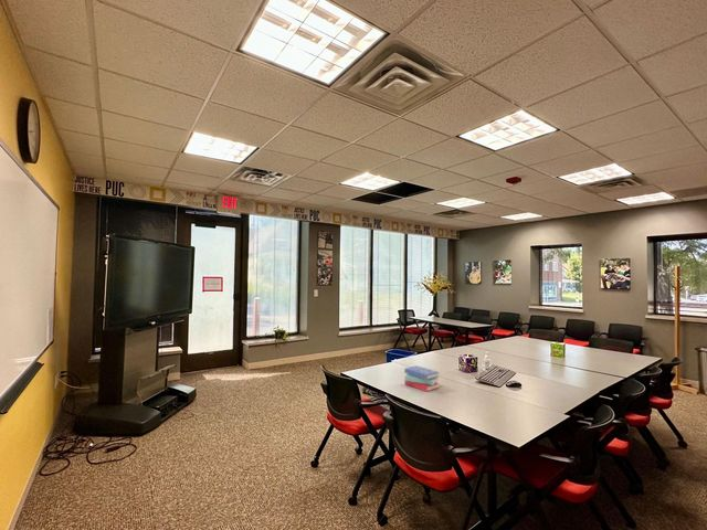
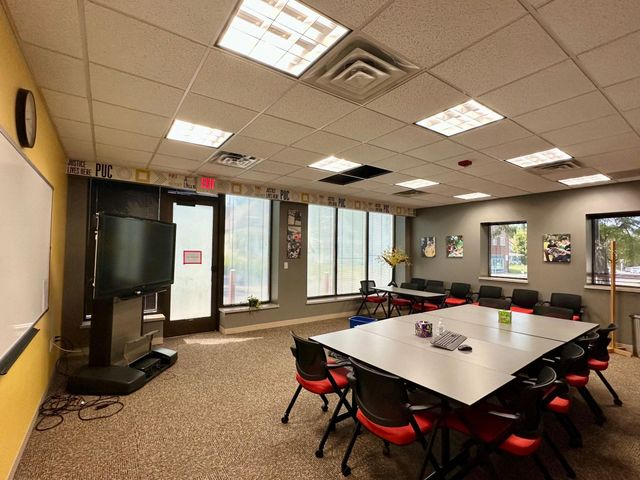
- book [403,364,441,393]
